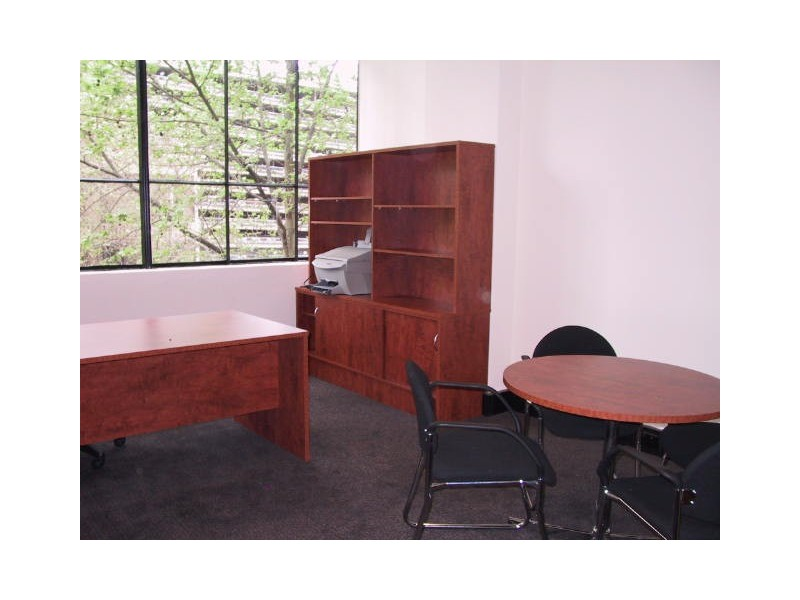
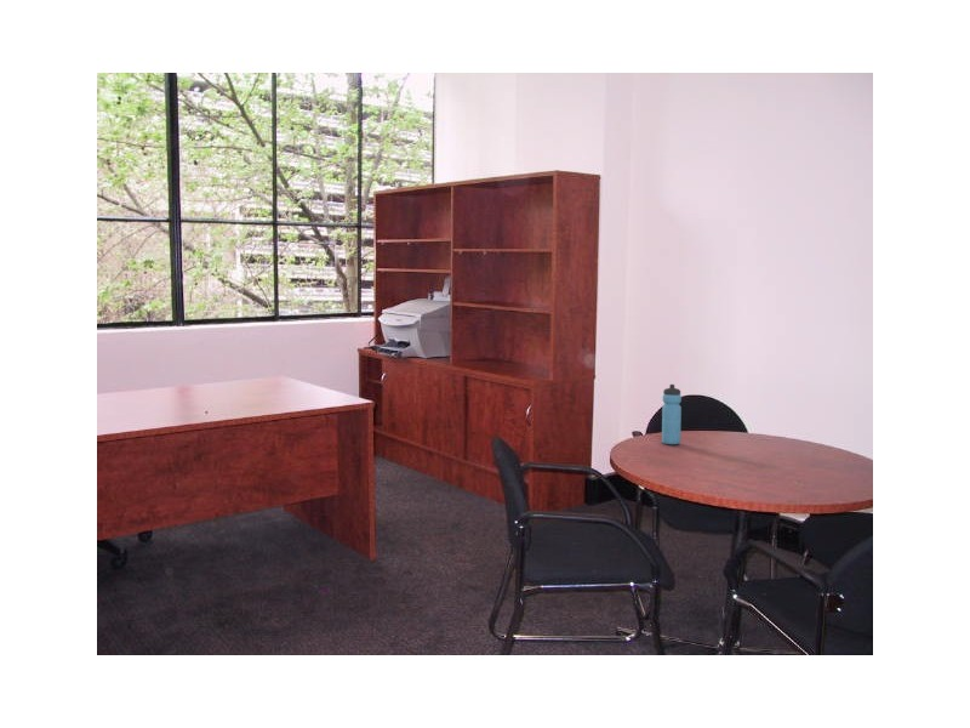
+ water bottle [661,383,683,445]
